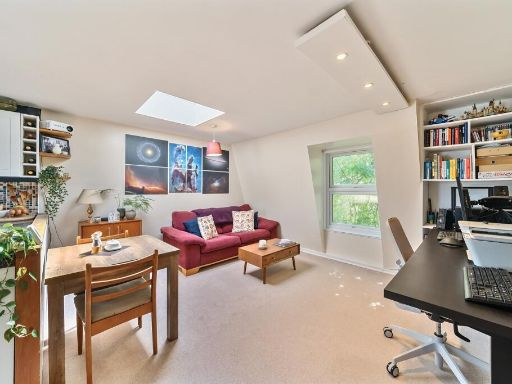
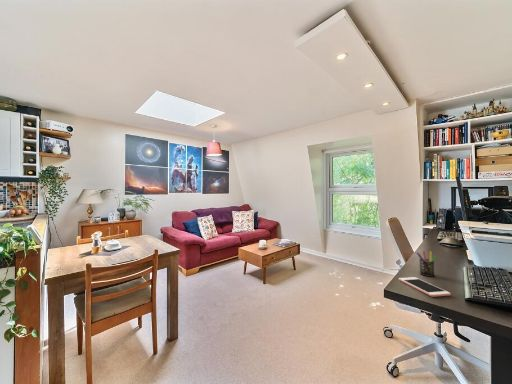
+ cell phone [398,276,451,298]
+ pen holder [416,250,439,278]
